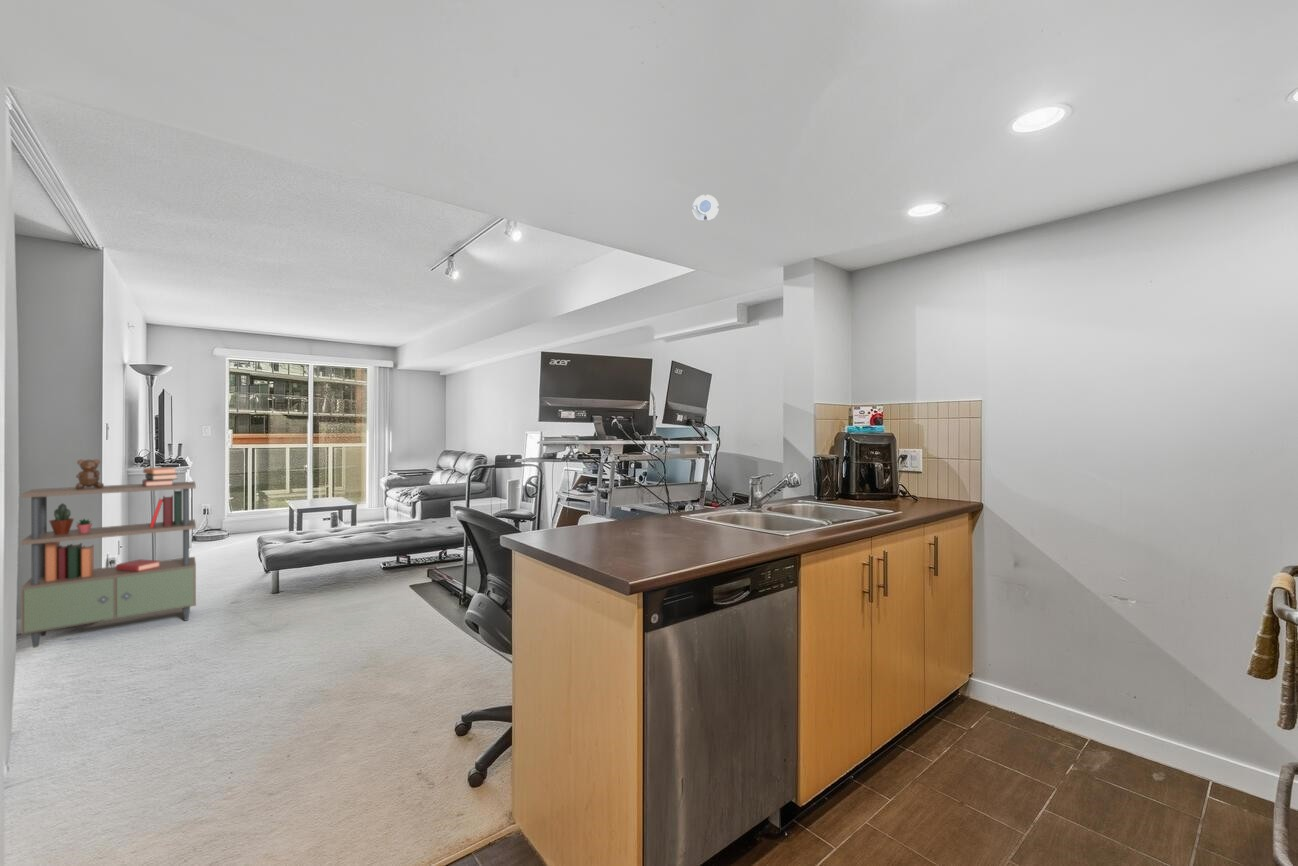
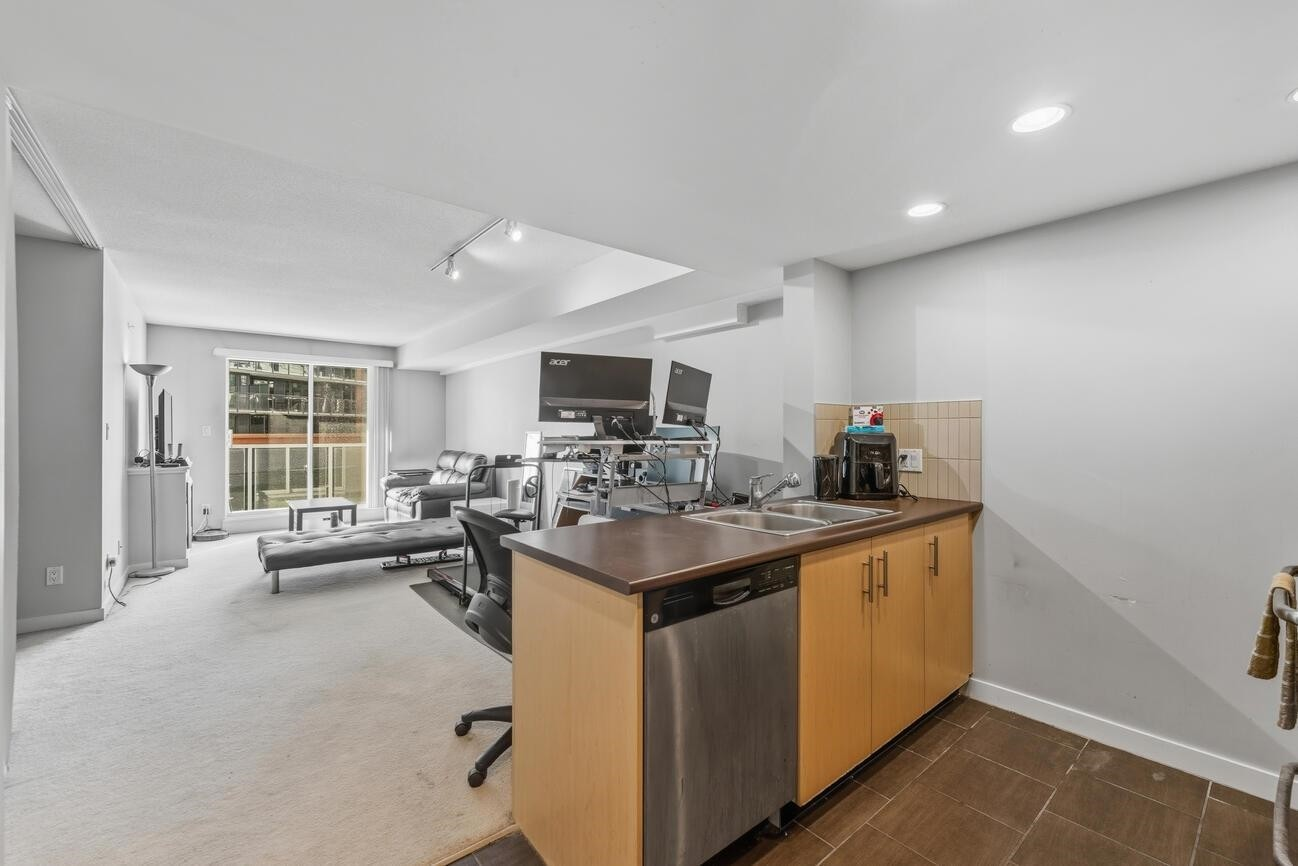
- shelving unit [20,458,197,649]
- smoke detector [692,194,720,222]
